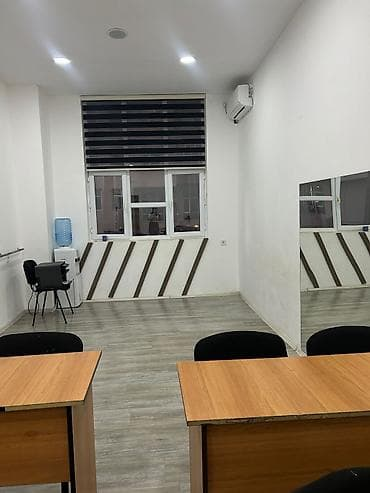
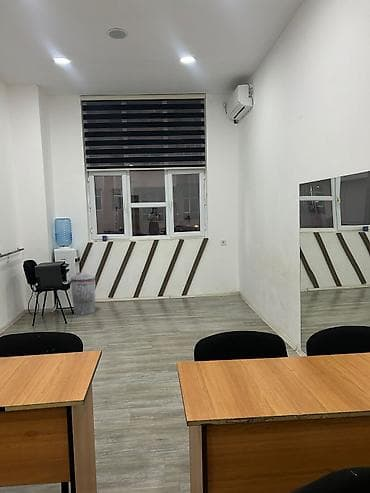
+ trash can [70,271,96,316]
